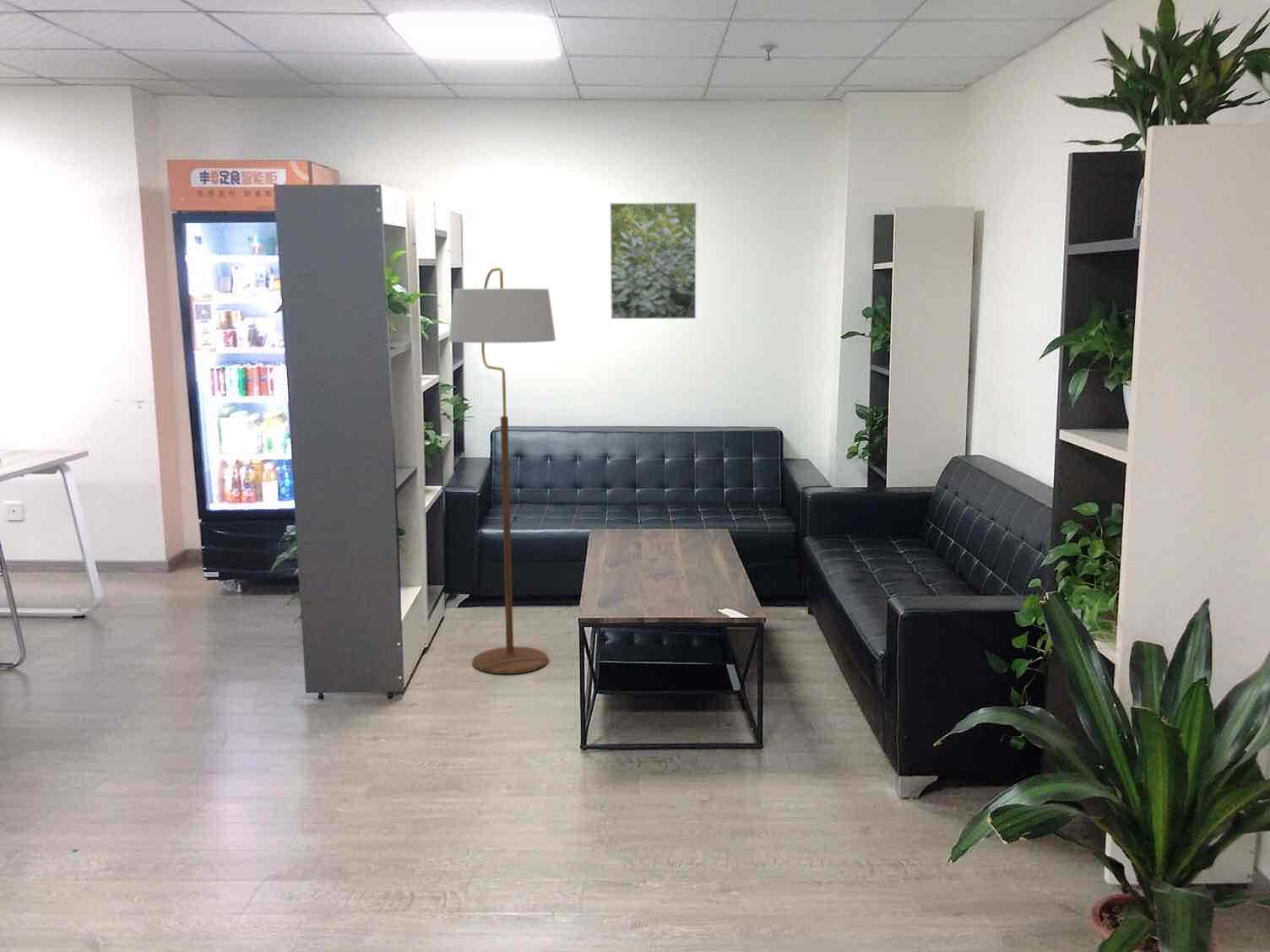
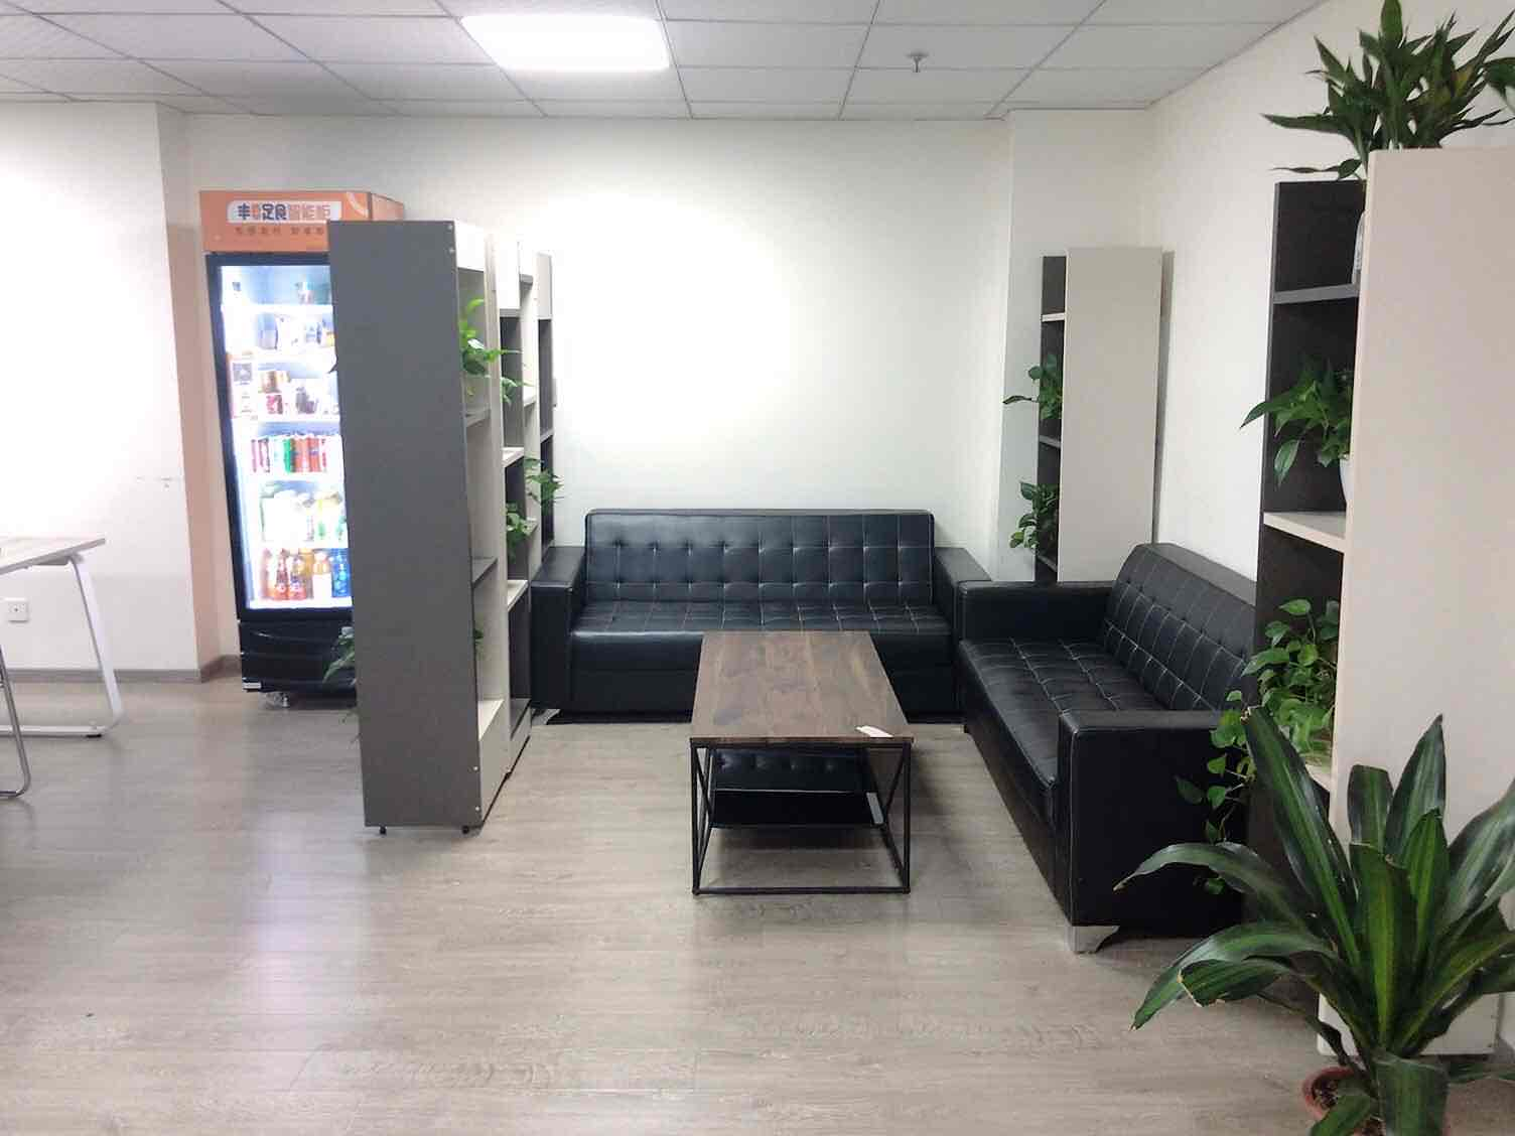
- floor lamp [448,267,556,674]
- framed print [610,202,697,320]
